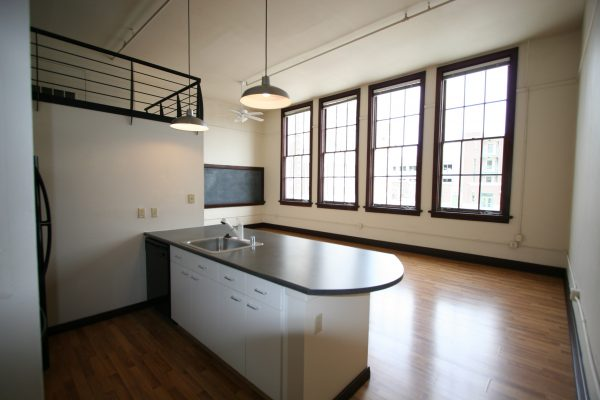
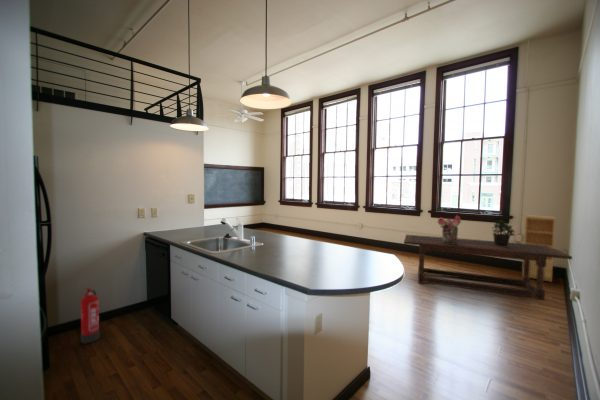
+ dining table [403,234,573,301]
+ fire extinguisher [80,287,100,345]
+ bouquet [436,214,462,244]
+ bookshelf [521,214,556,283]
+ potted plant [490,219,516,247]
